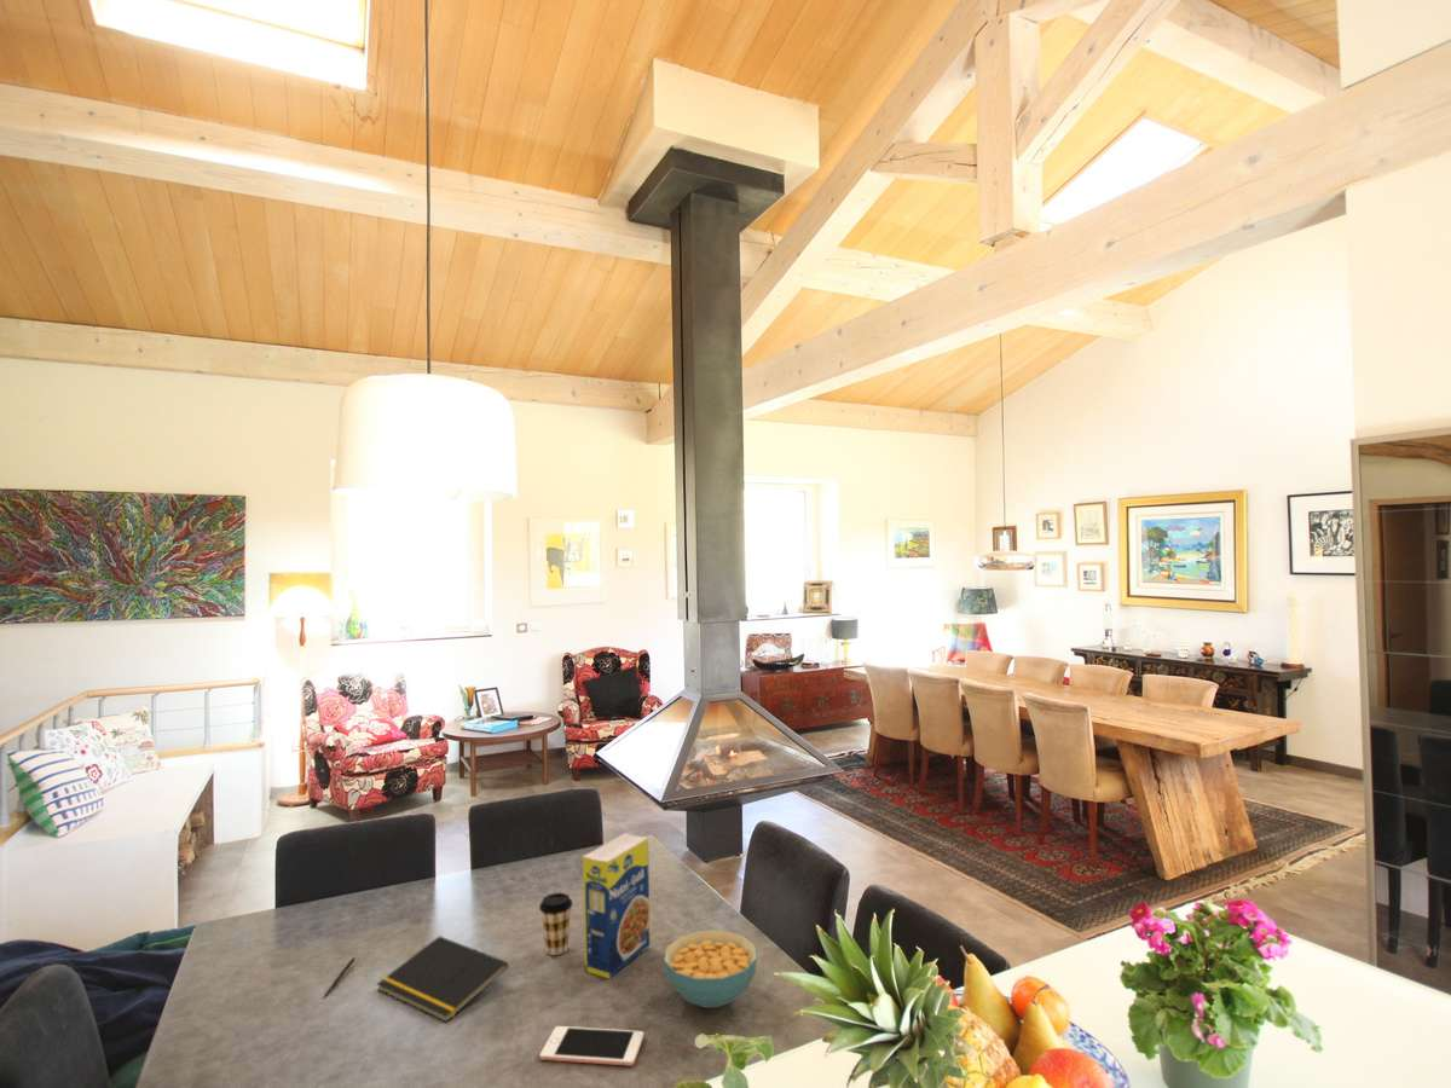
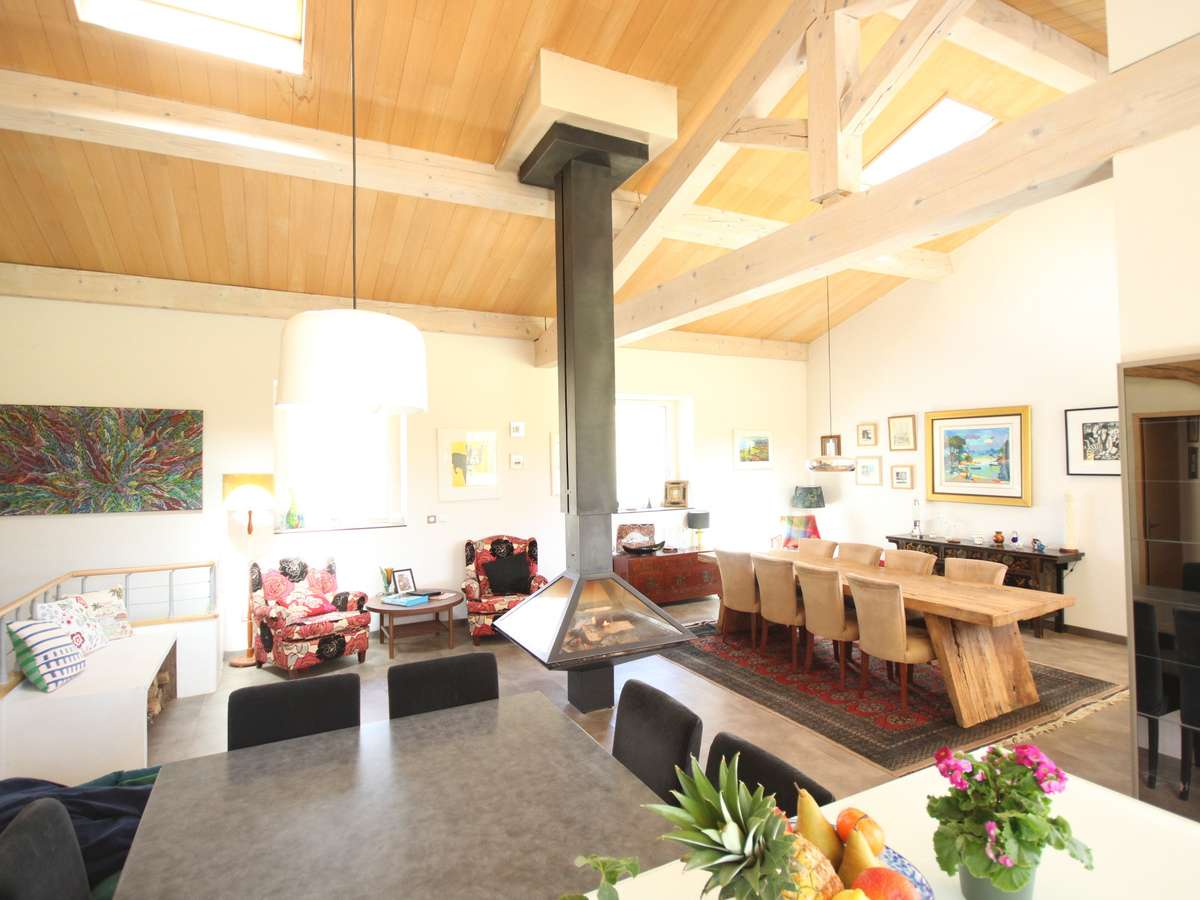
- notepad [376,934,509,1023]
- cell phone [539,1025,644,1067]
- coffee cup [538,892,573,956]
- pen [323,956,357,999]
- legume [582,832,652,980]
- cereal bowl [663,928,758,1009]
